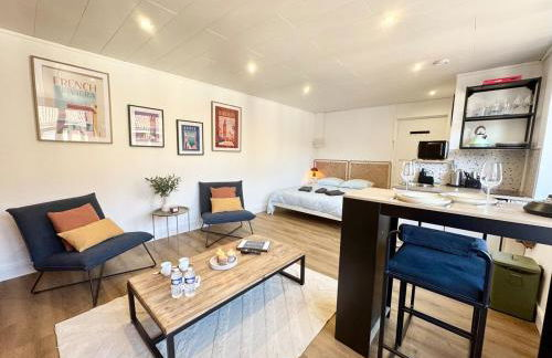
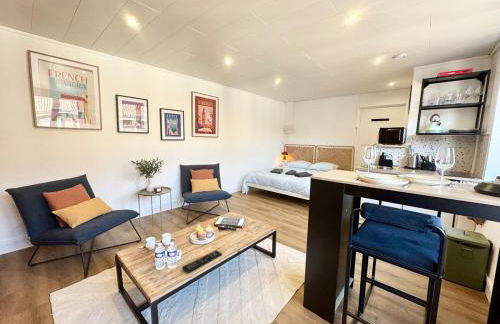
+ remote control [181,249,223,274]
